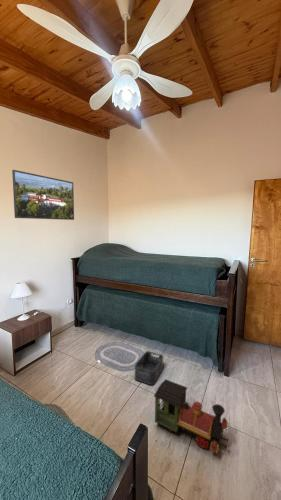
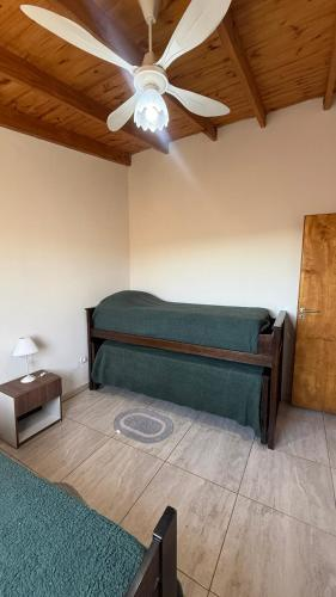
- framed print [11,169,75,221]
- storage bin [134,350,164,386]
- toy train [153,378,229,454]
